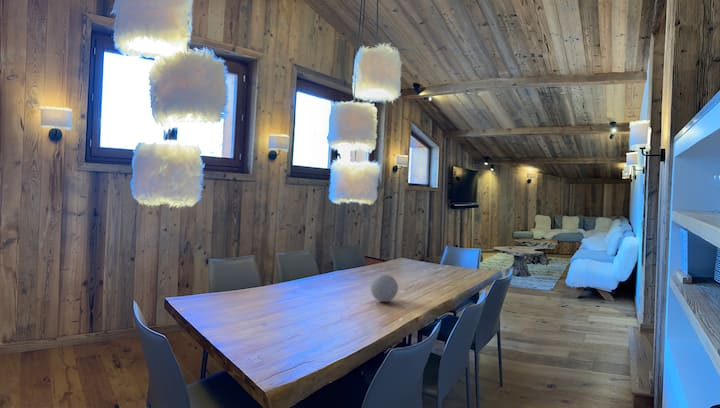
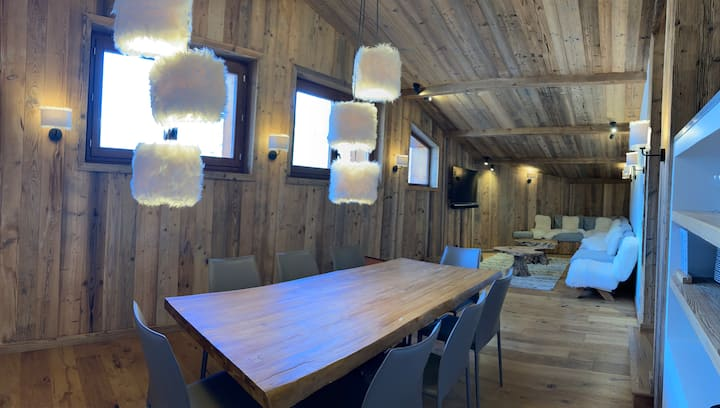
- decorative ball [369,273,399,303]
